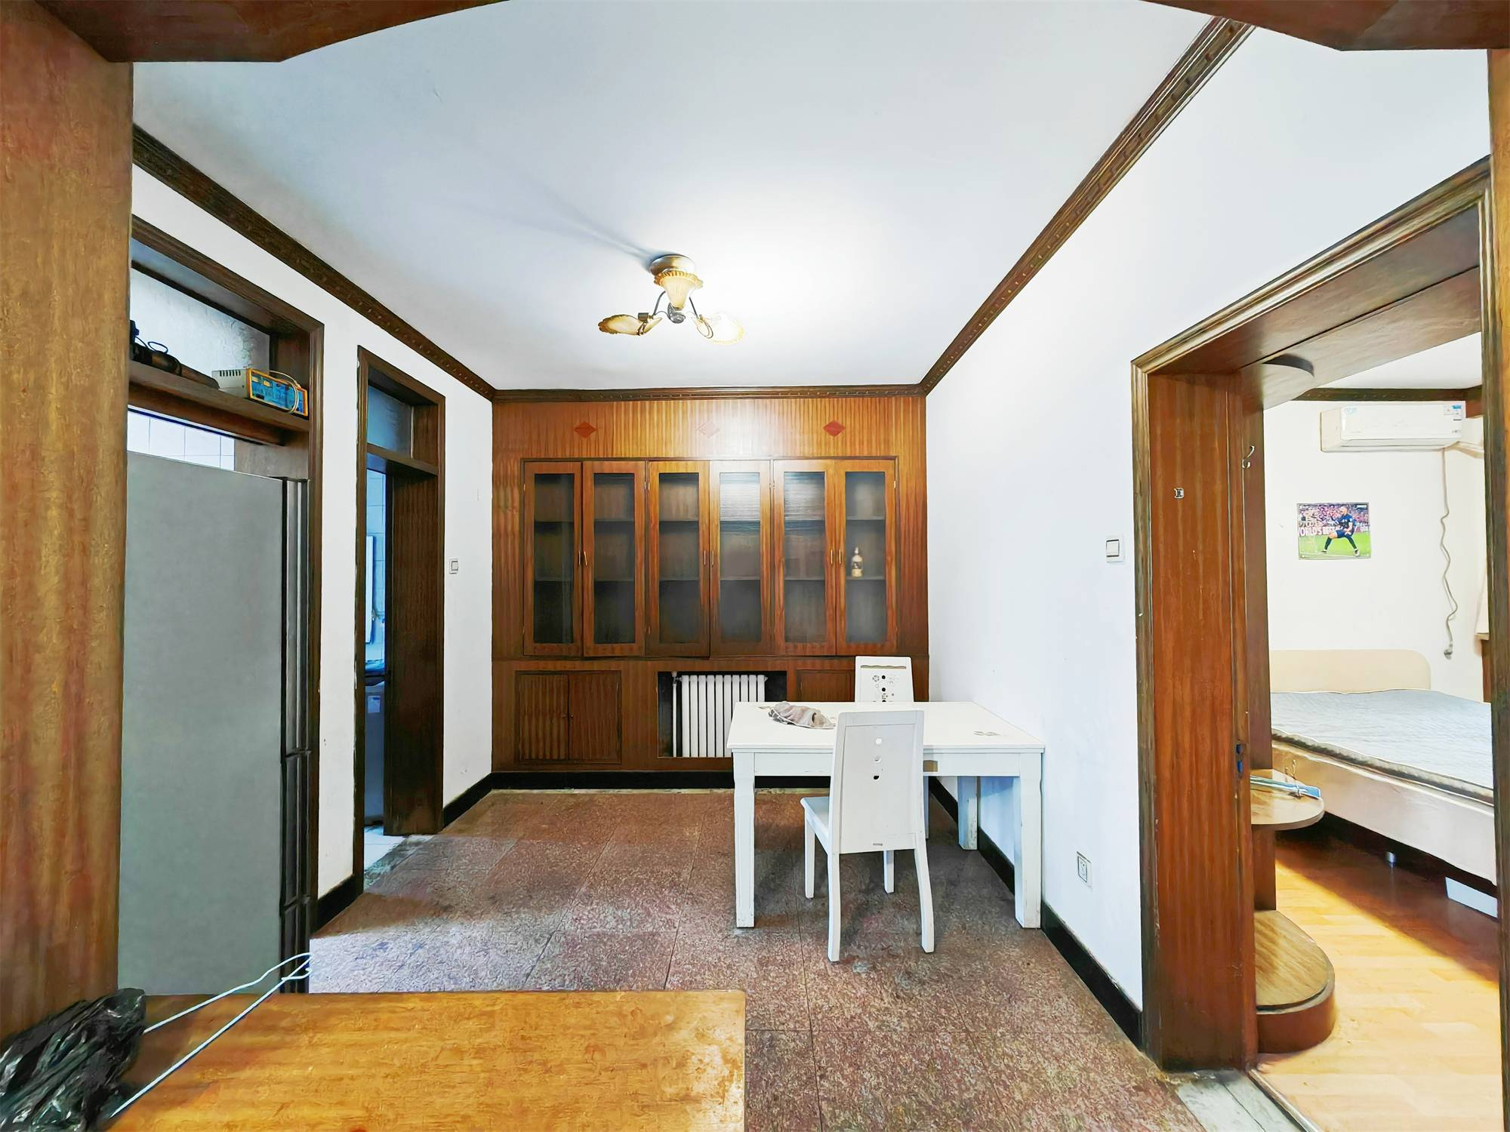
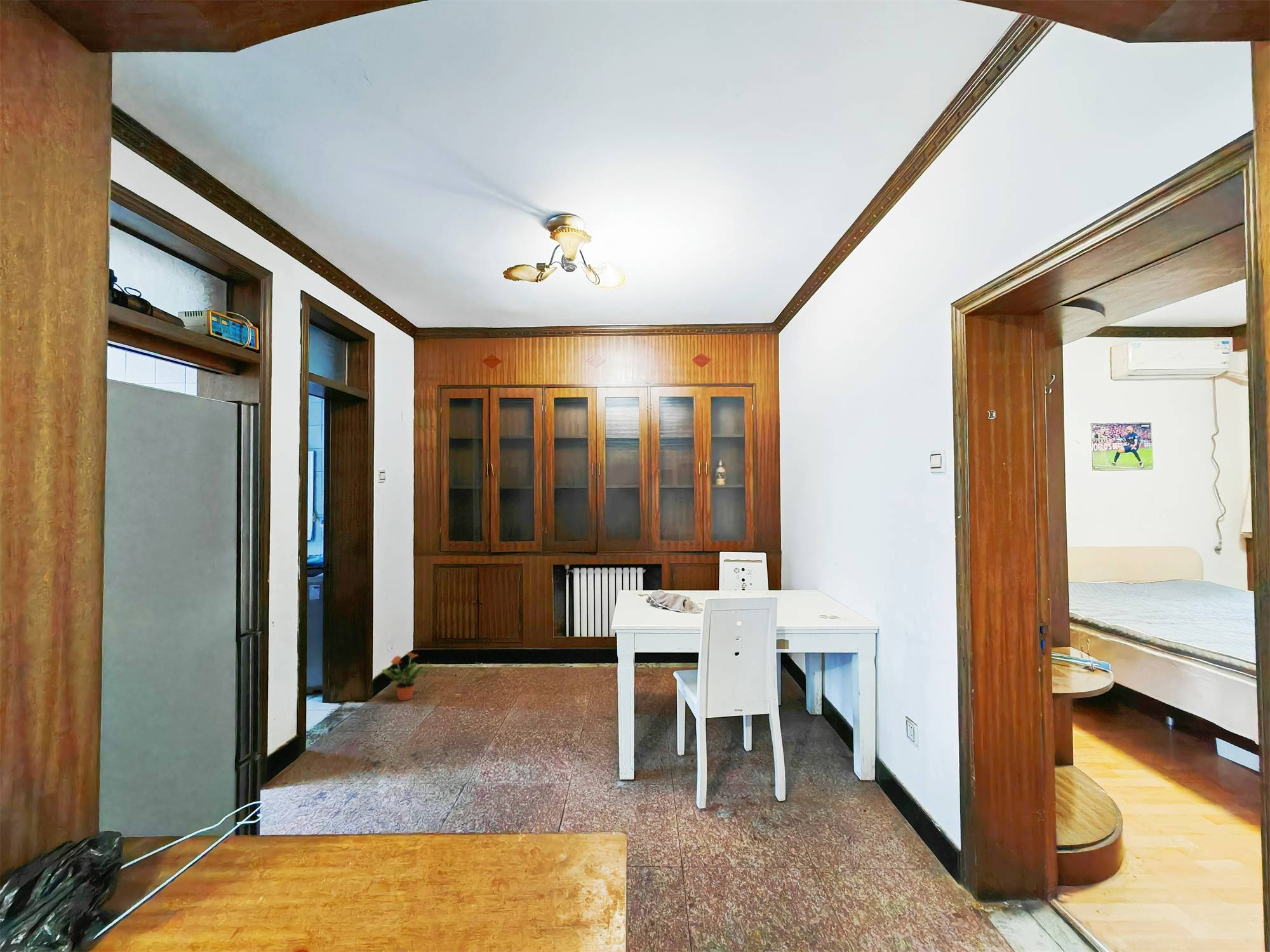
+ potted plant [382,651,428,701]
